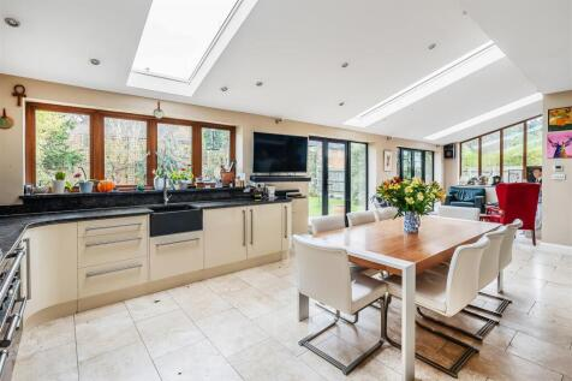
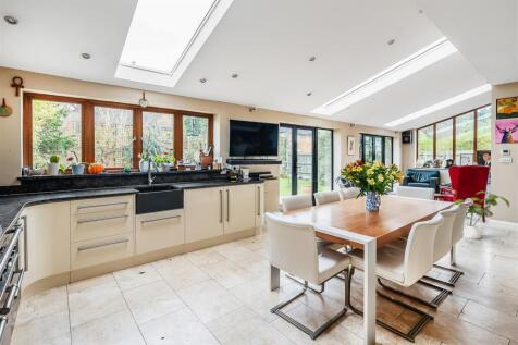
+ house plant [453,190,510,239]
